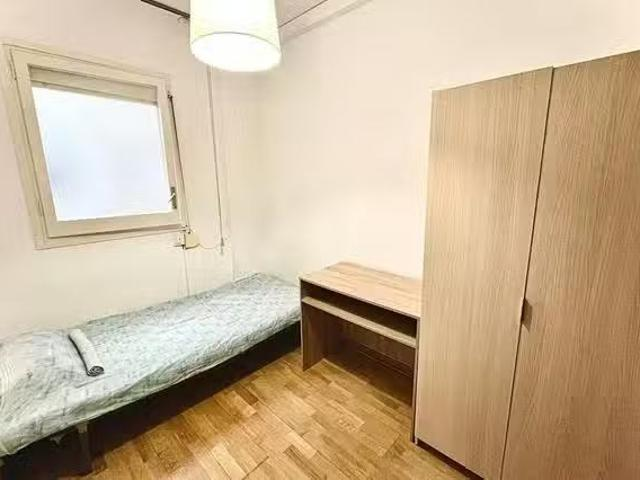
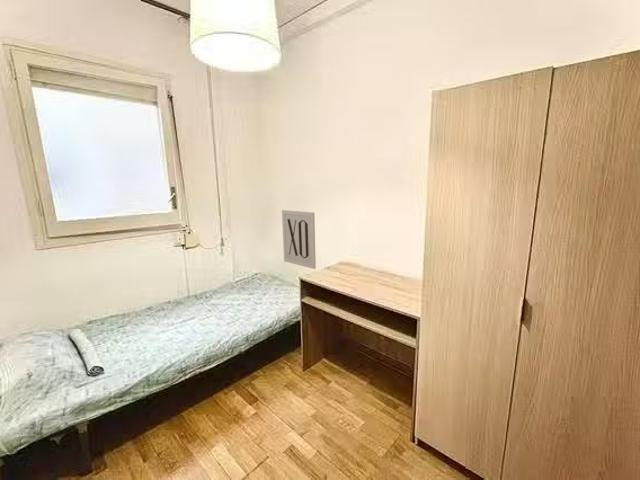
+ wall art [281,209,317,270]
